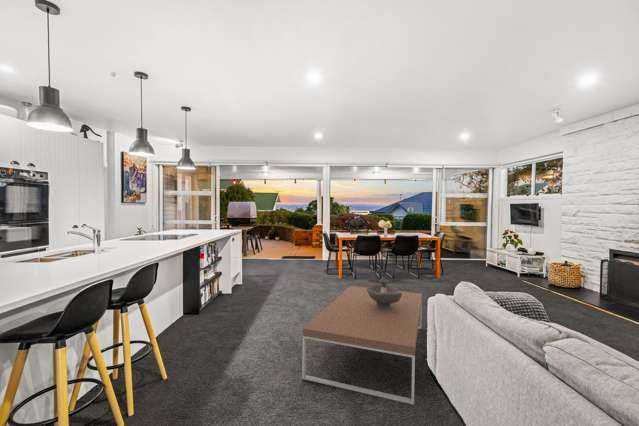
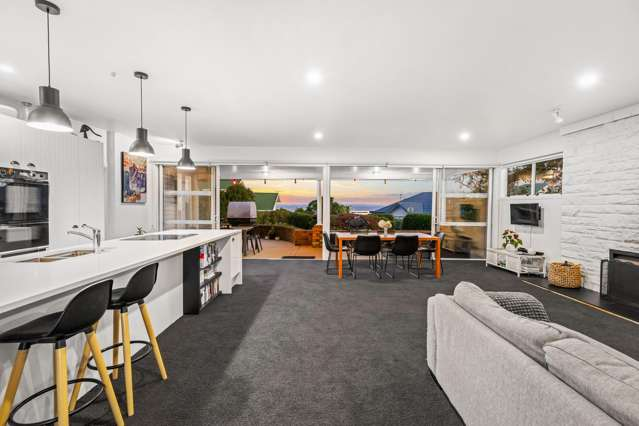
- coffee table [301,285,423,406]
- decorative bowl [365,276,402,308]
